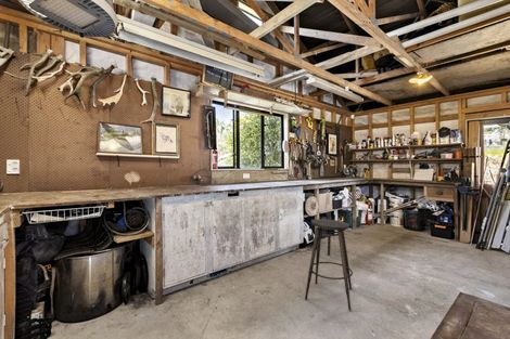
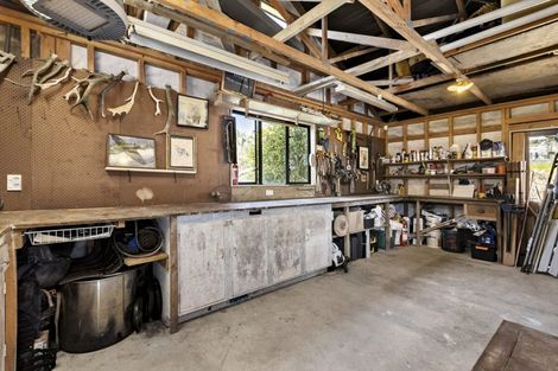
- stool [304,218,354,312]
